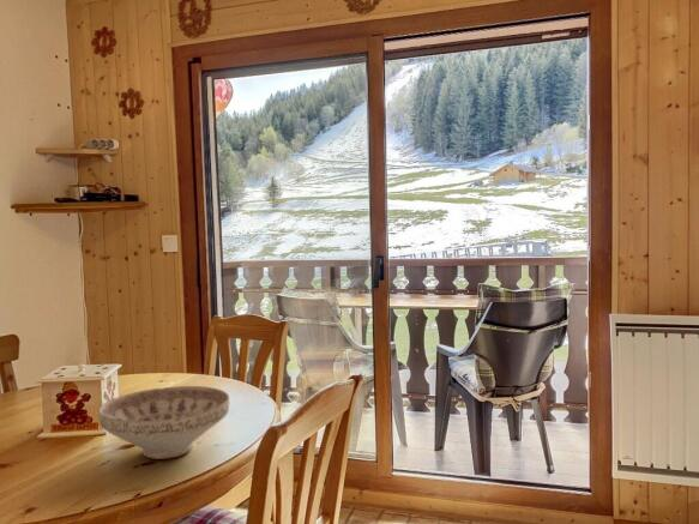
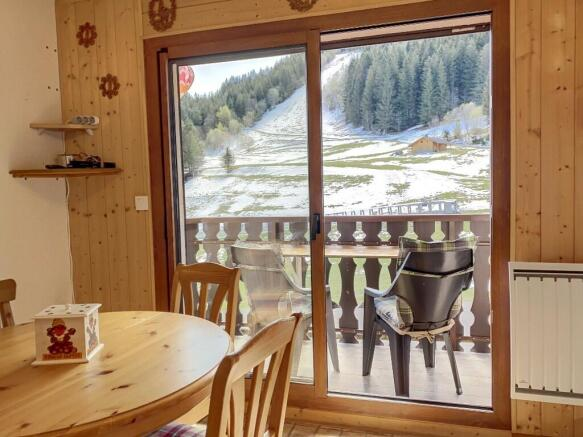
- decorative bowl [97,385,231,460]
